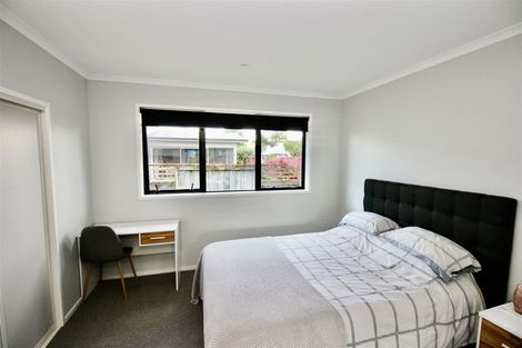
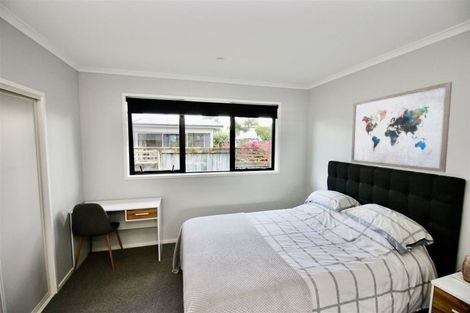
+ wall art [350,81,453,173]
